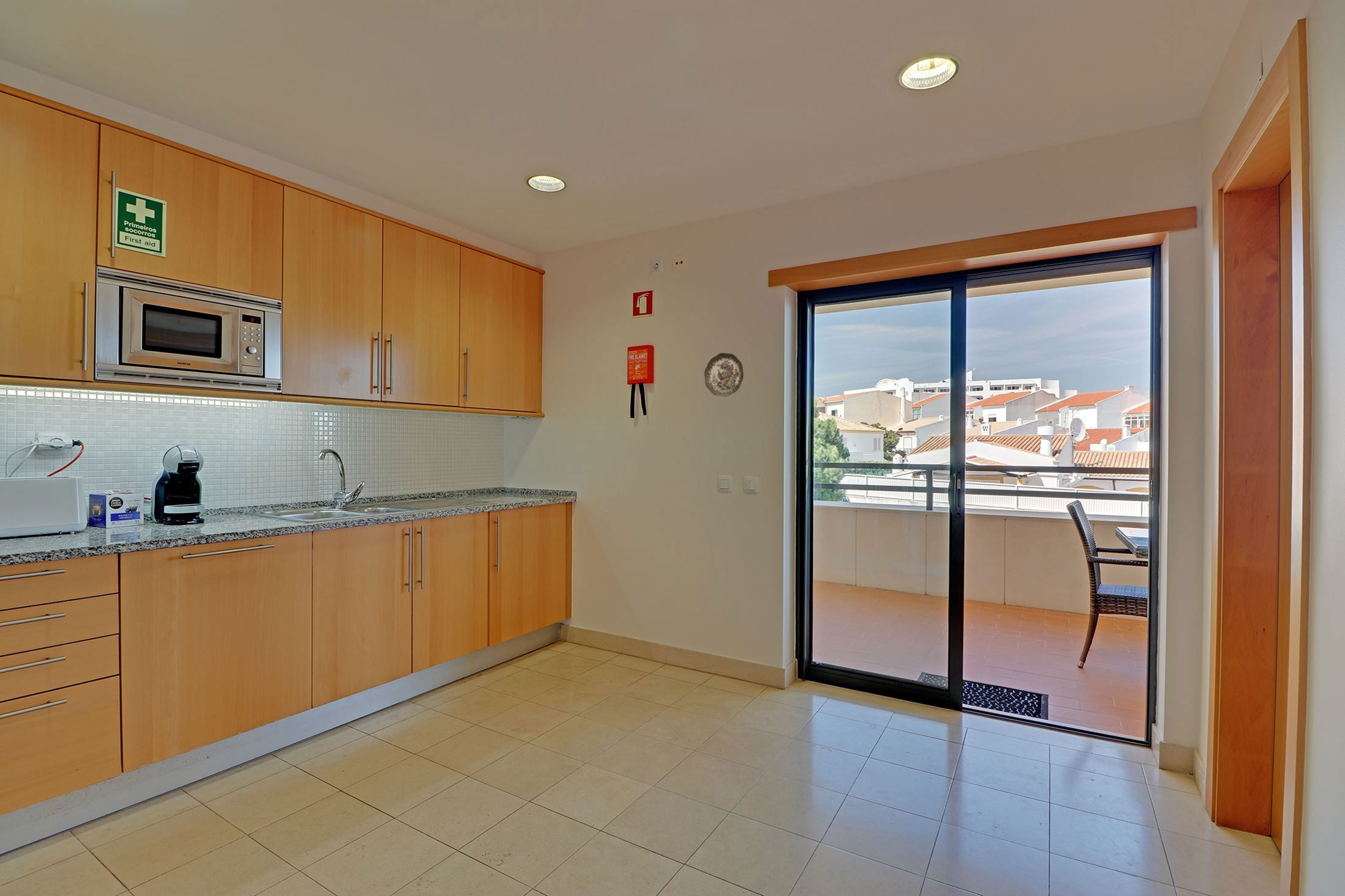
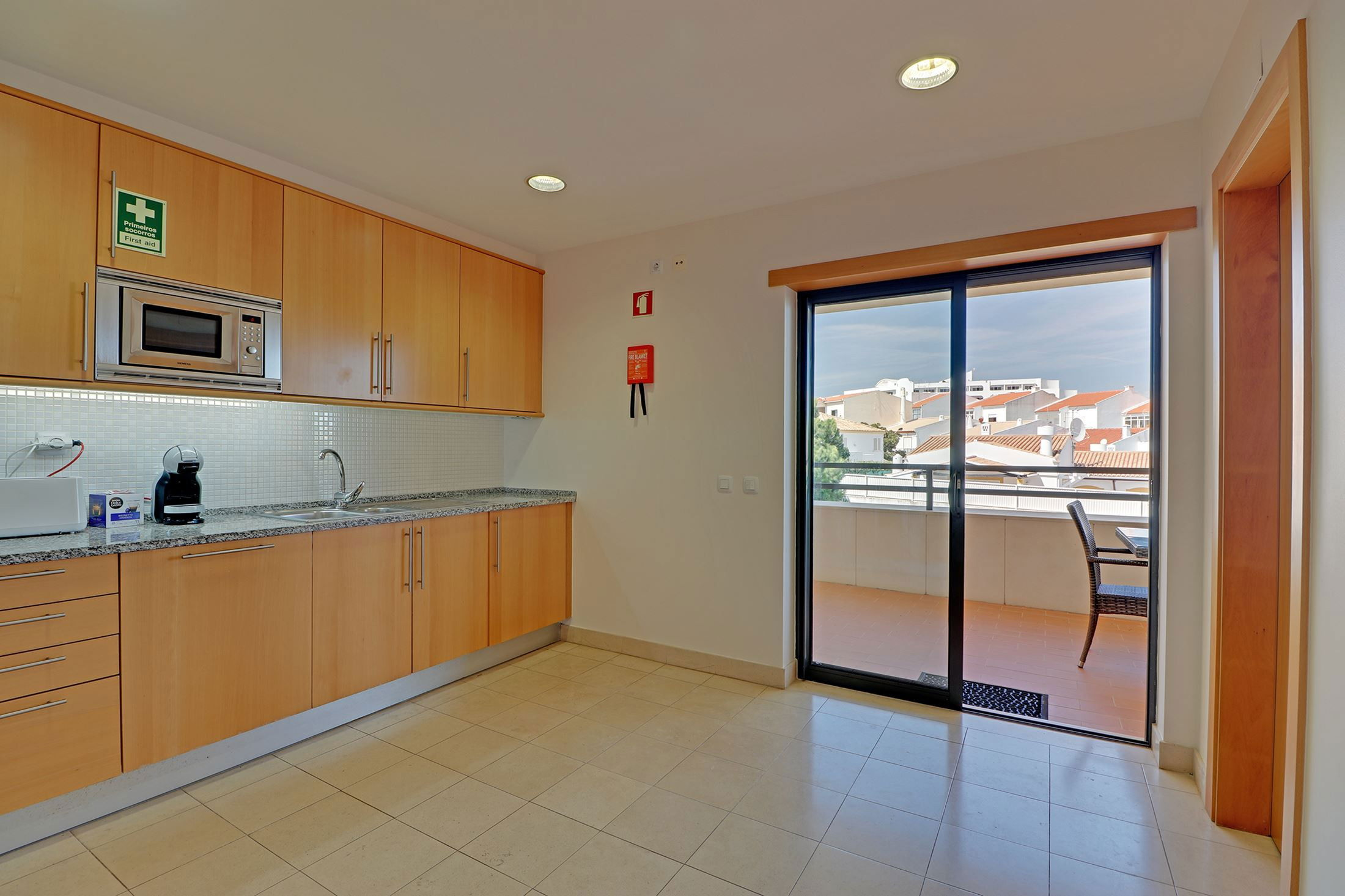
- decorative plate [704,352,744,397]
